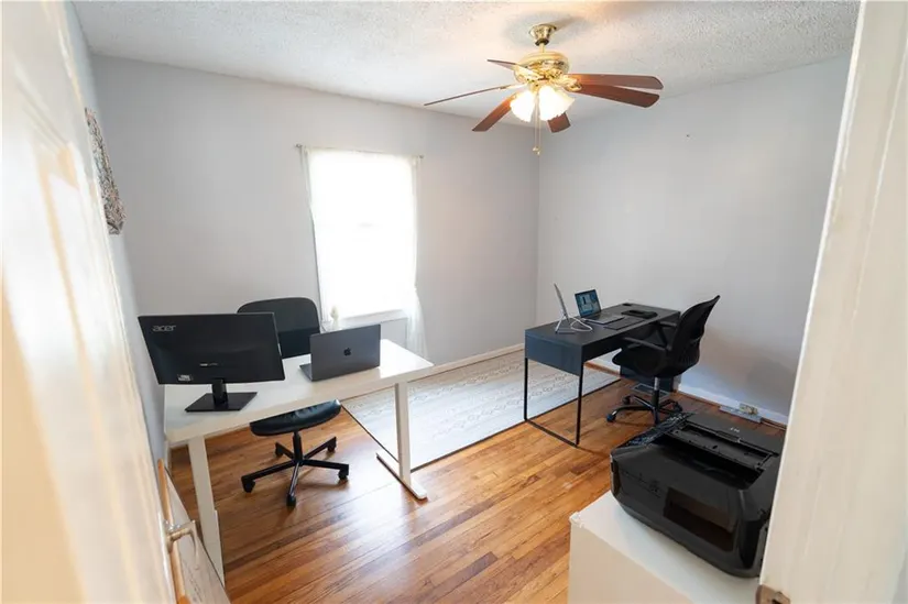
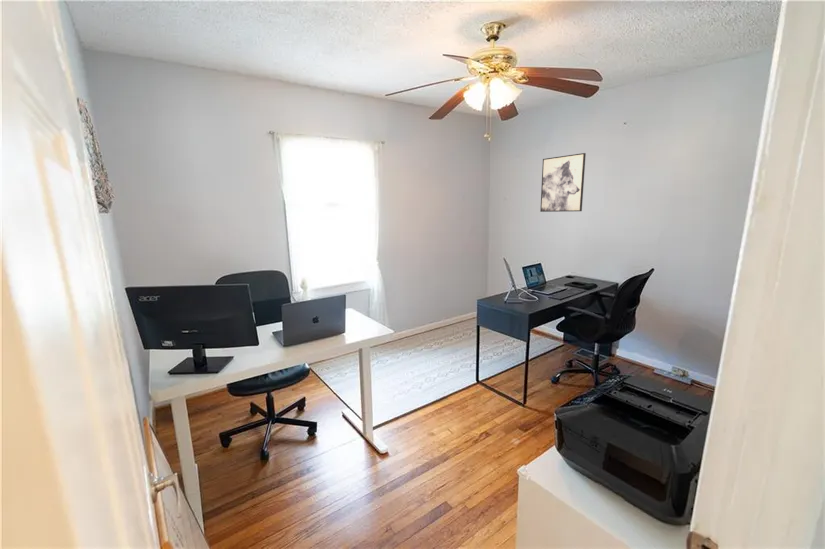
+ wall art [539,152,587,213]
